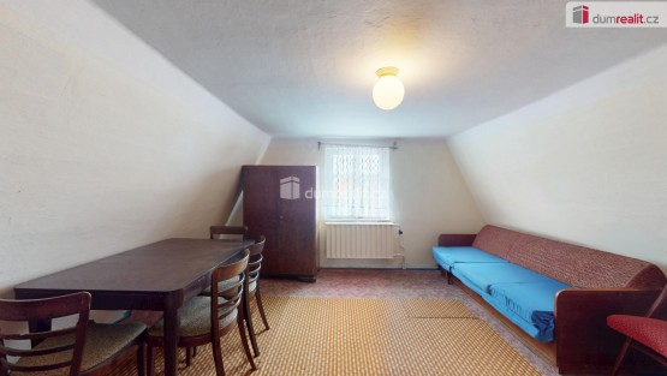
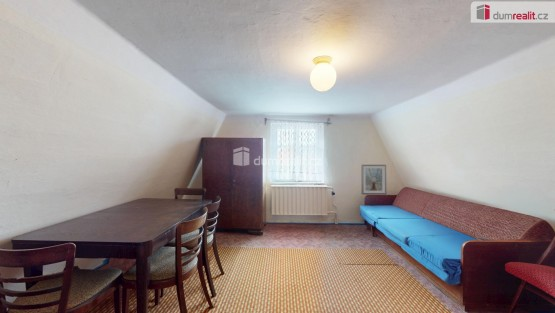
+ picture frame [360,164,387,195]
